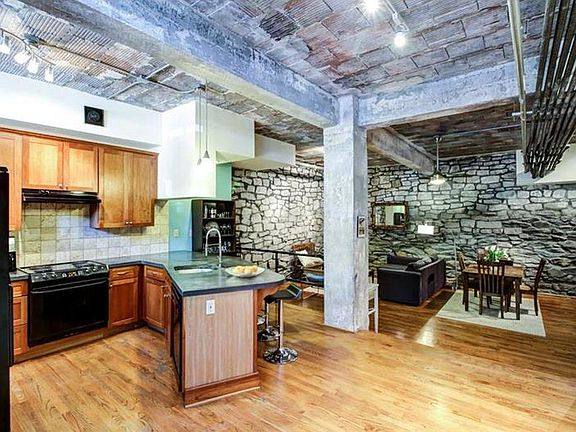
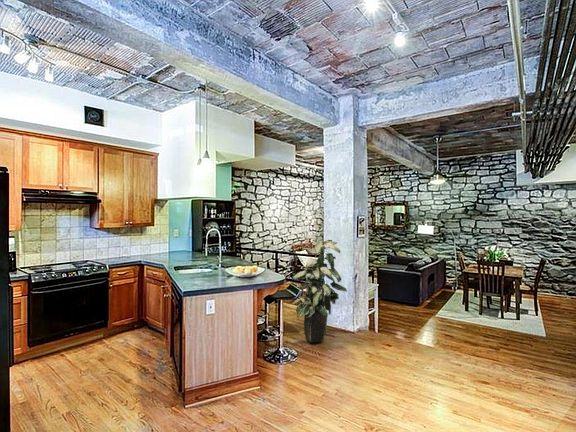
+ indoor plant [292,235,348,344]
